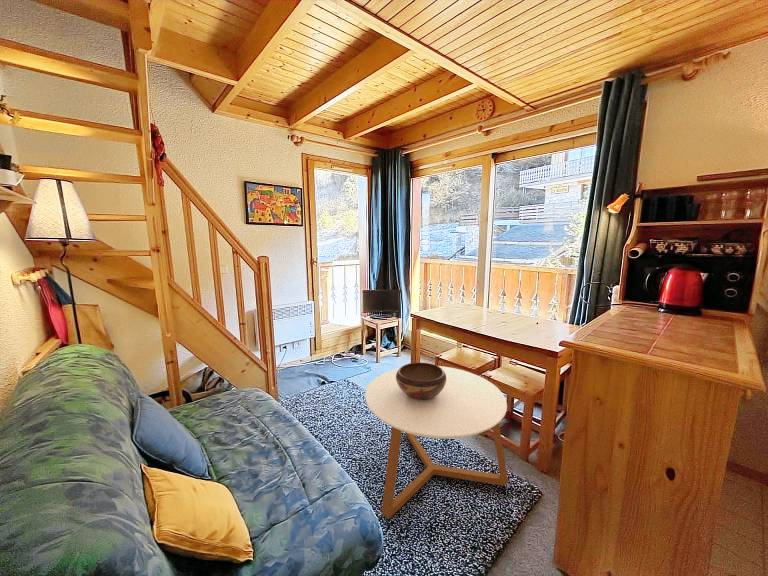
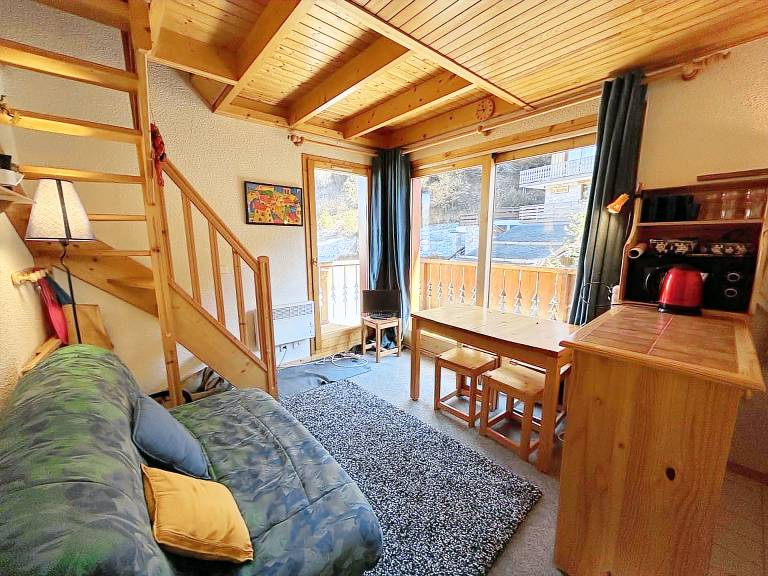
- decorative bowl [396,362,446,400]
- coffee table [364,365,509,520]
